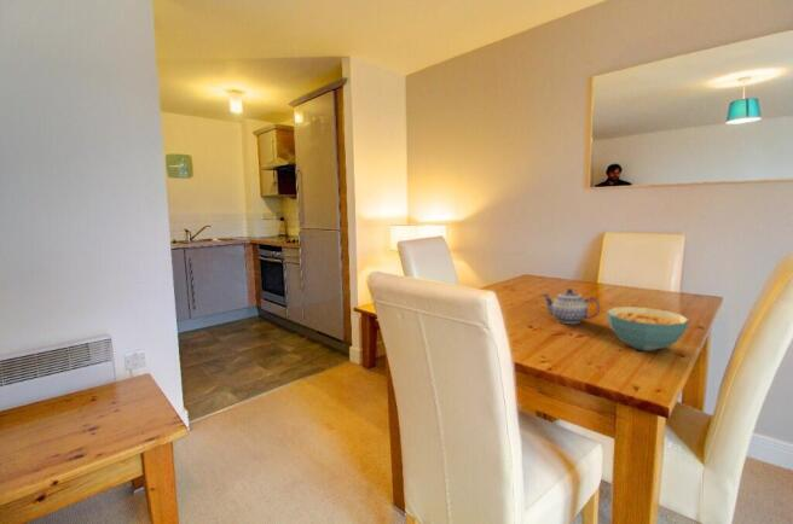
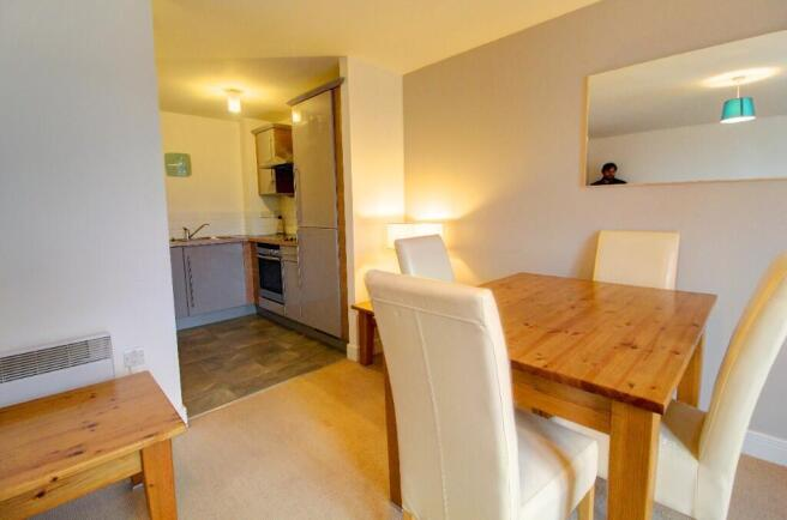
- teapot [540,287,601,325]
- cereal bowl [606,305,690,353]
